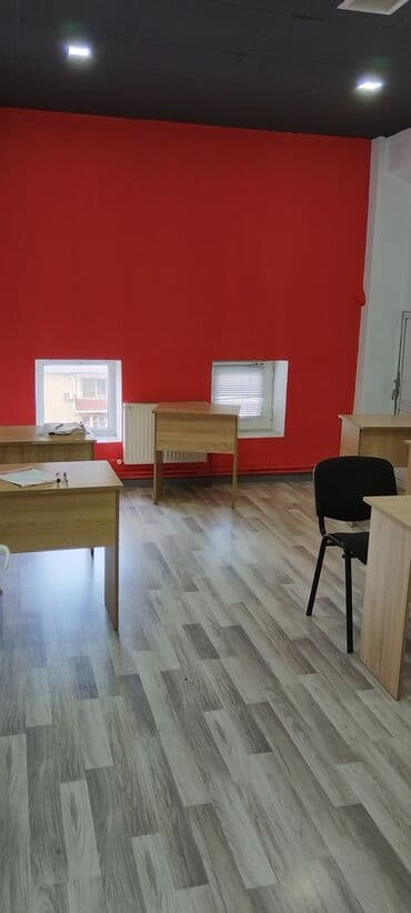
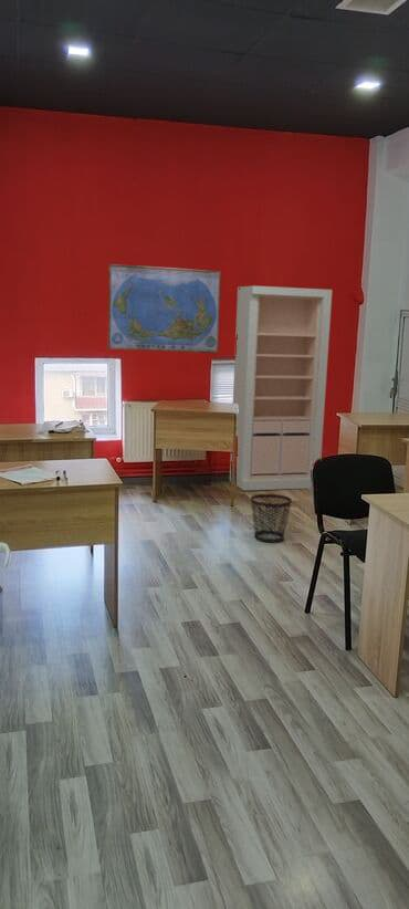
+ storage cabinet [229,284,333,492]
+ wastebasket [250,493,293,544]
+ world map [107,263,222,354]
